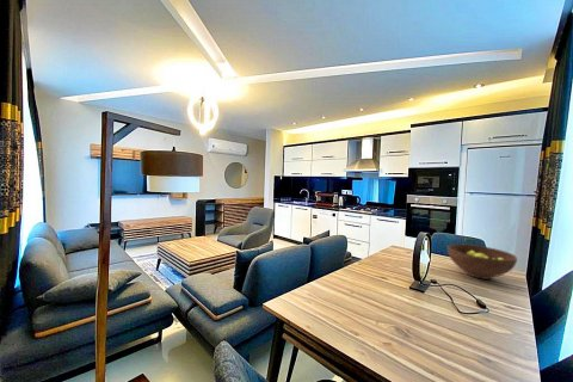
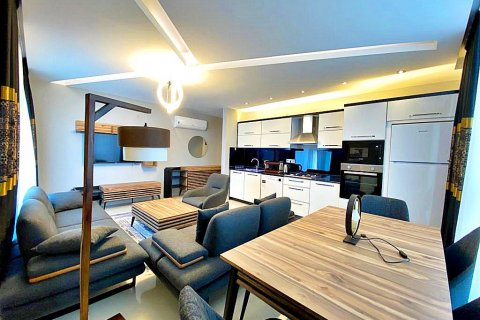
- fruit bowl [446,242,518,281]
